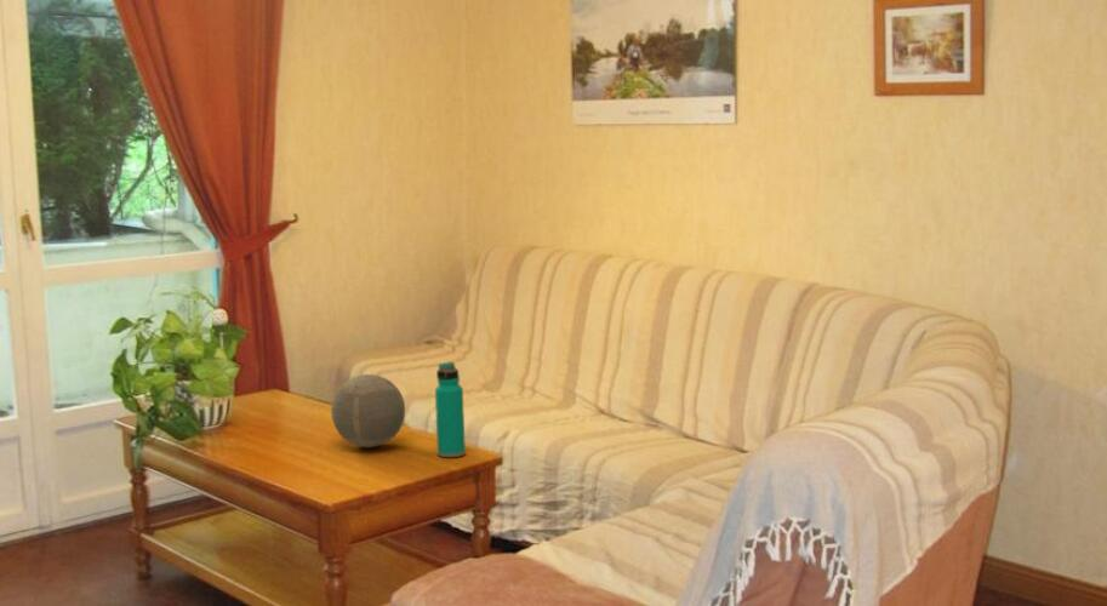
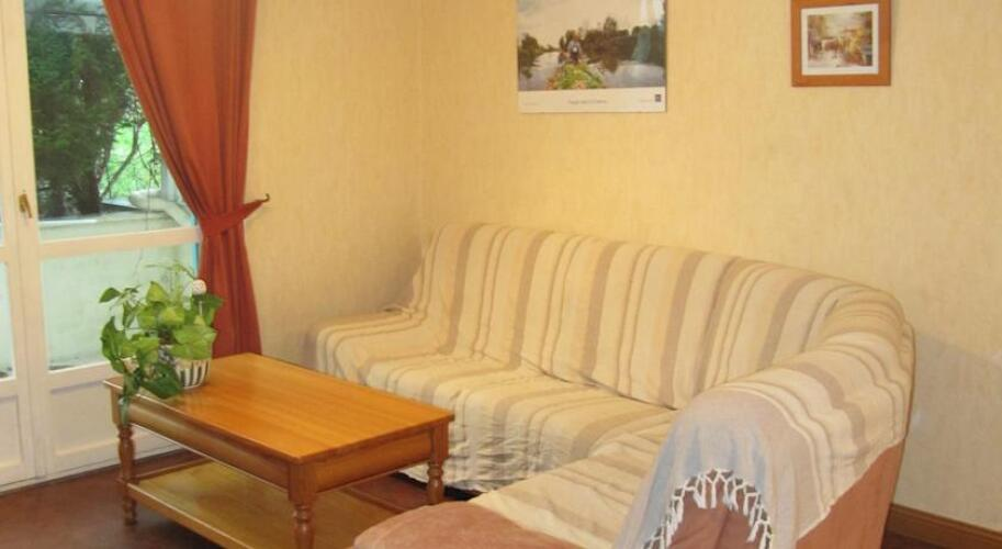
- water bottle [434,361,467,458]
- decorative orb [330,373,406,448]
